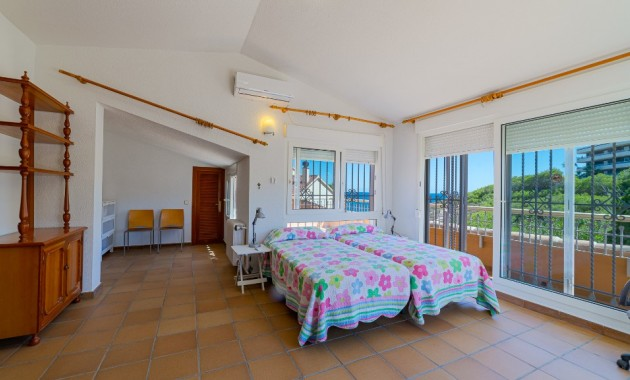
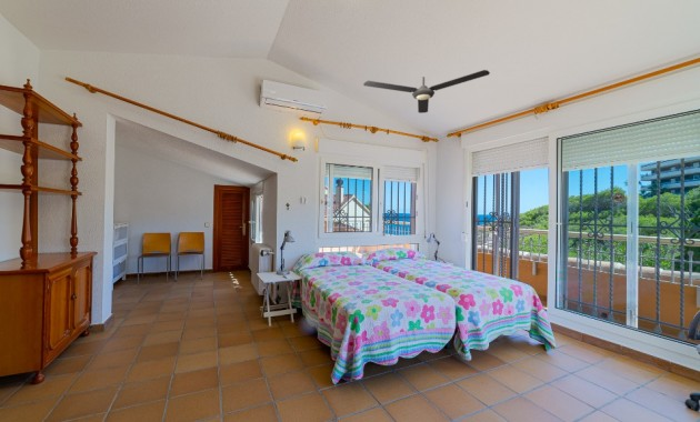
+ ceiling fan [362,69,491,114]
